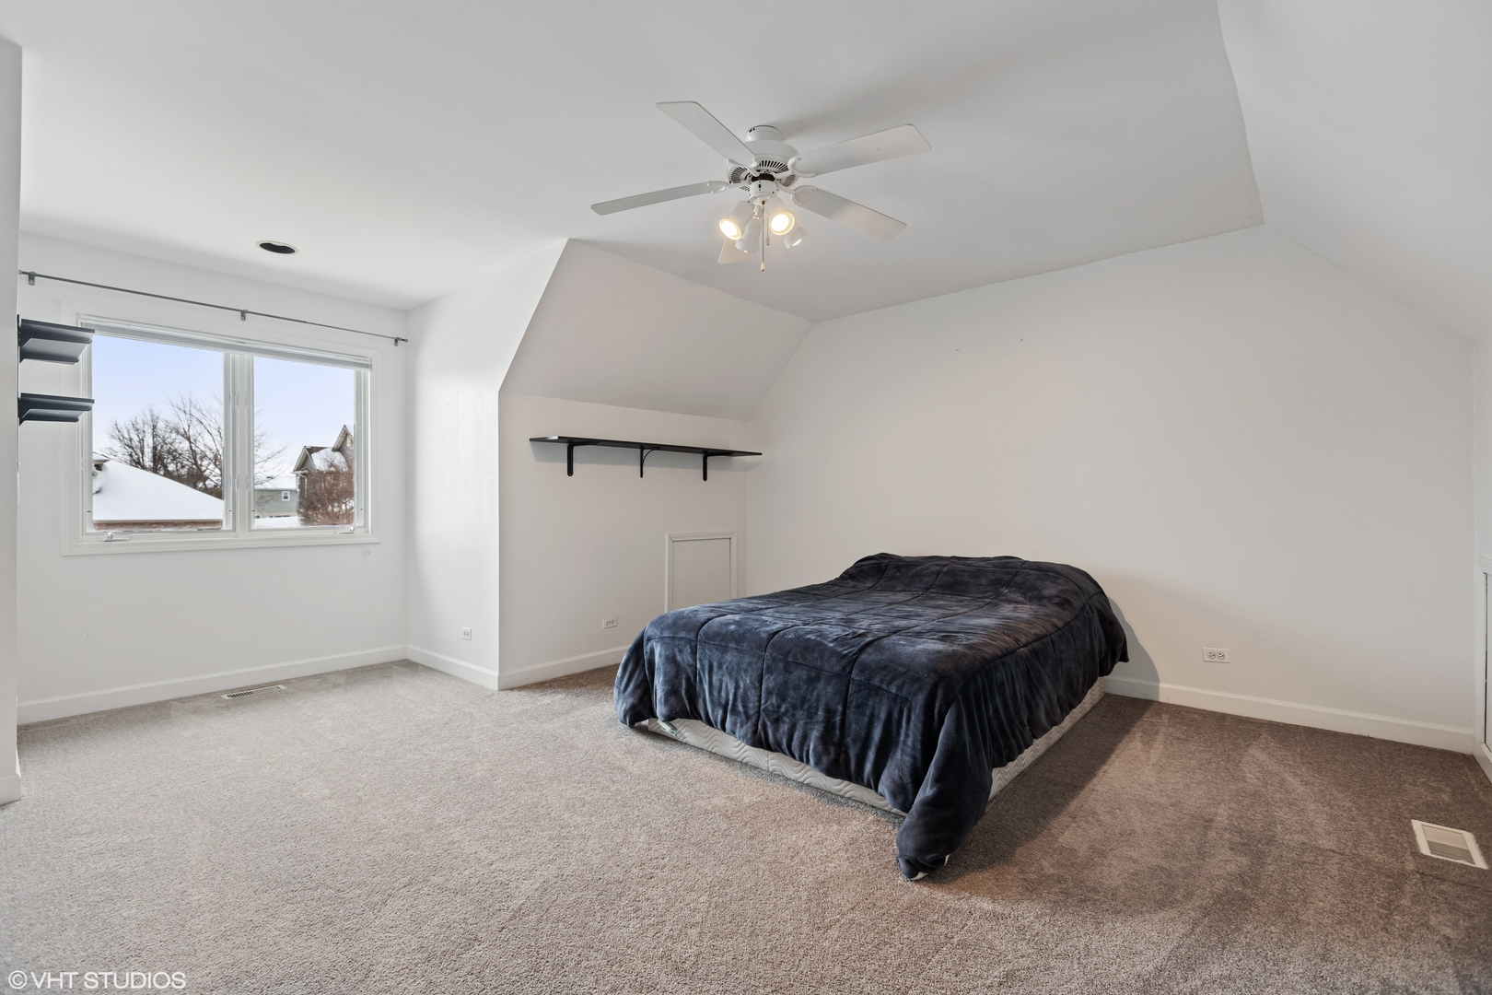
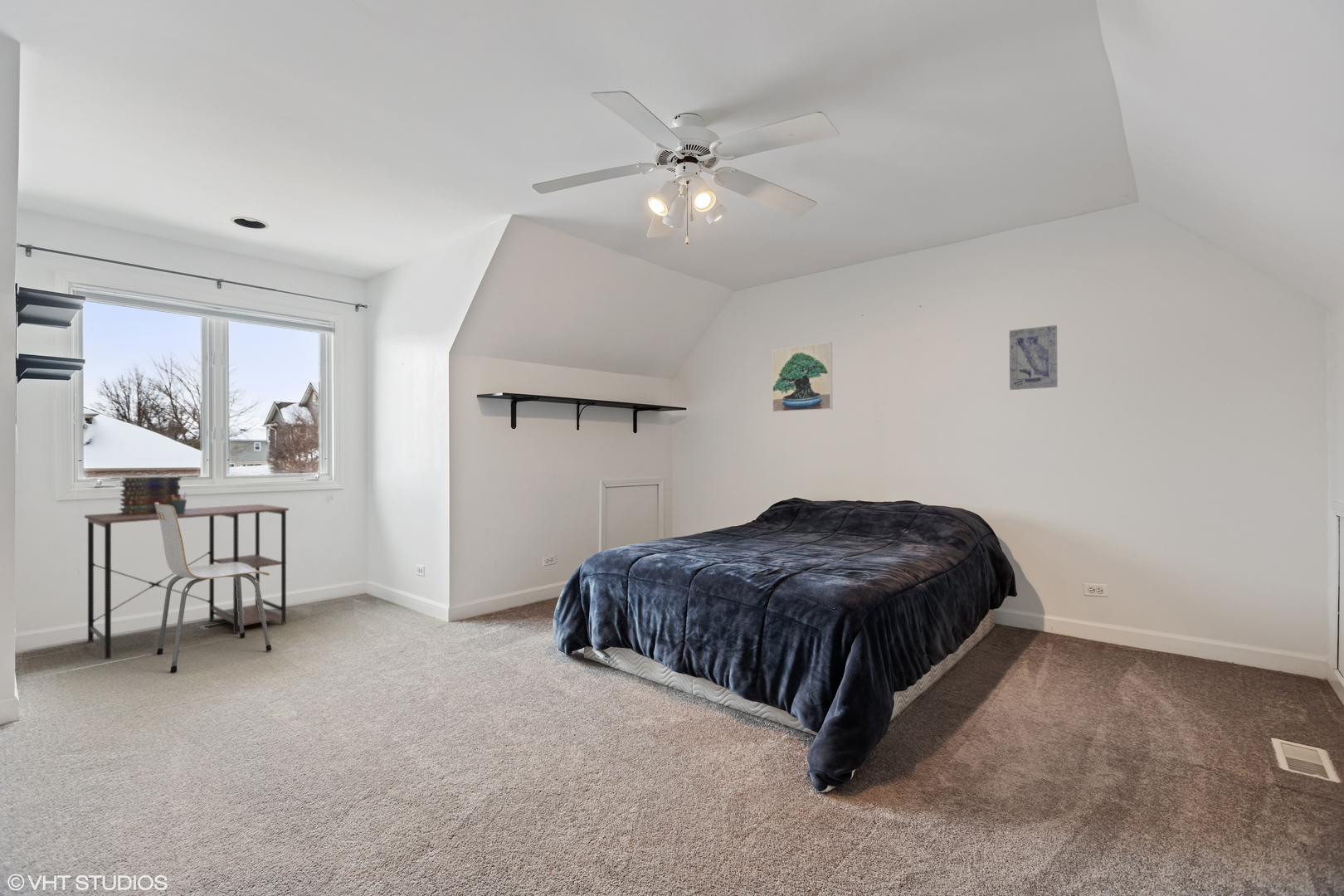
+ chair [155,503,272,673]
+ wall art [1009,324,1059,391]
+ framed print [772,342,833,413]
+ desk [84,504,290,660]
+ pen holder [170,492,187,514]
+ book stack [118,475,182,515]
